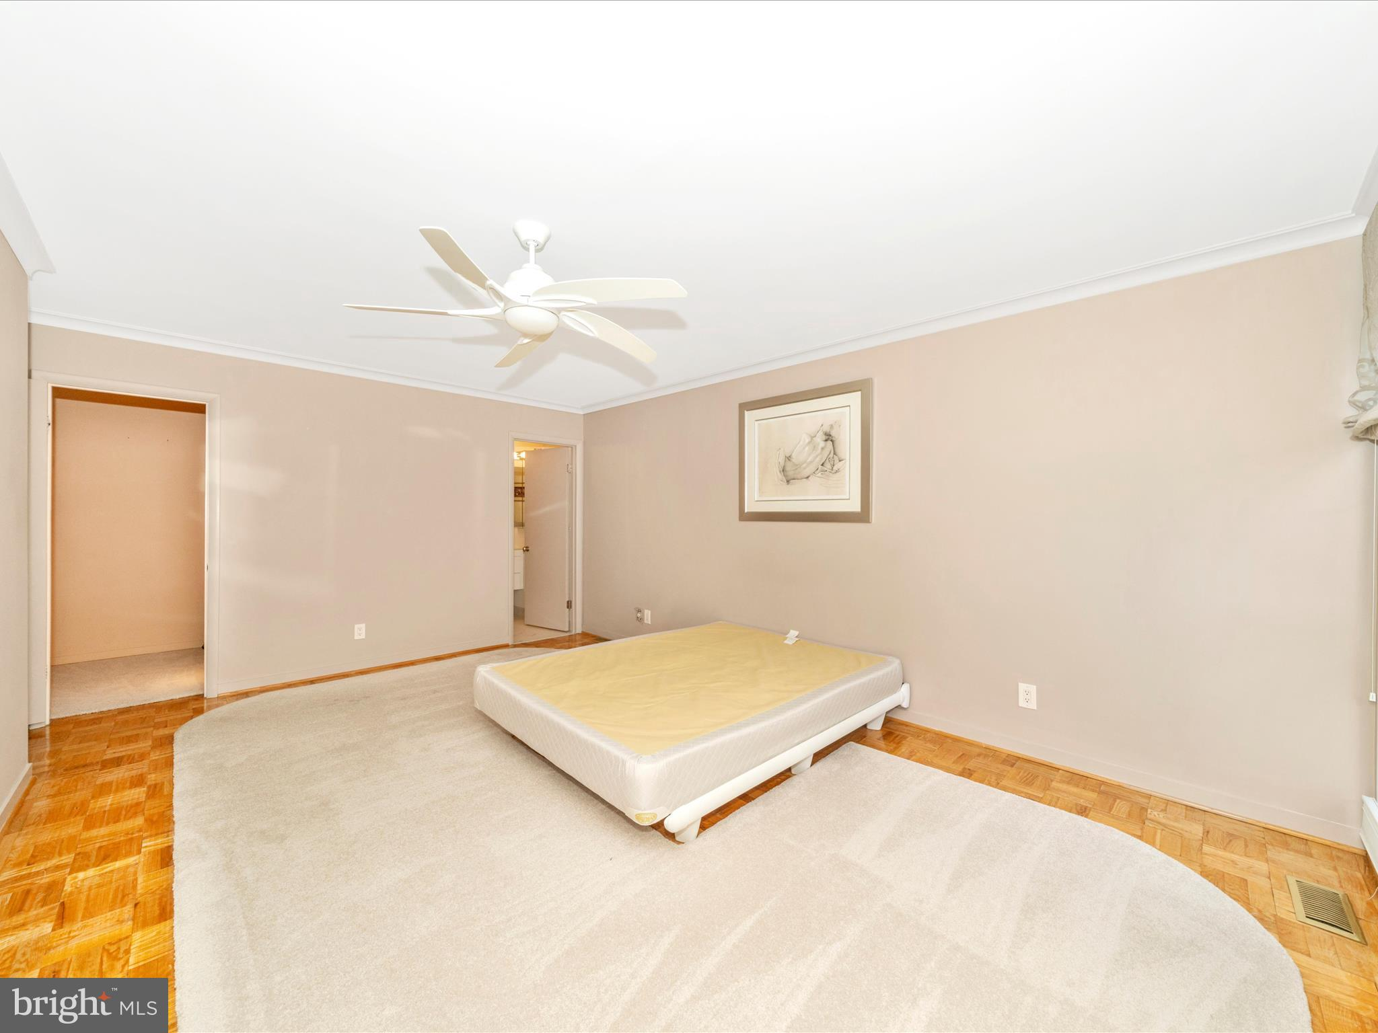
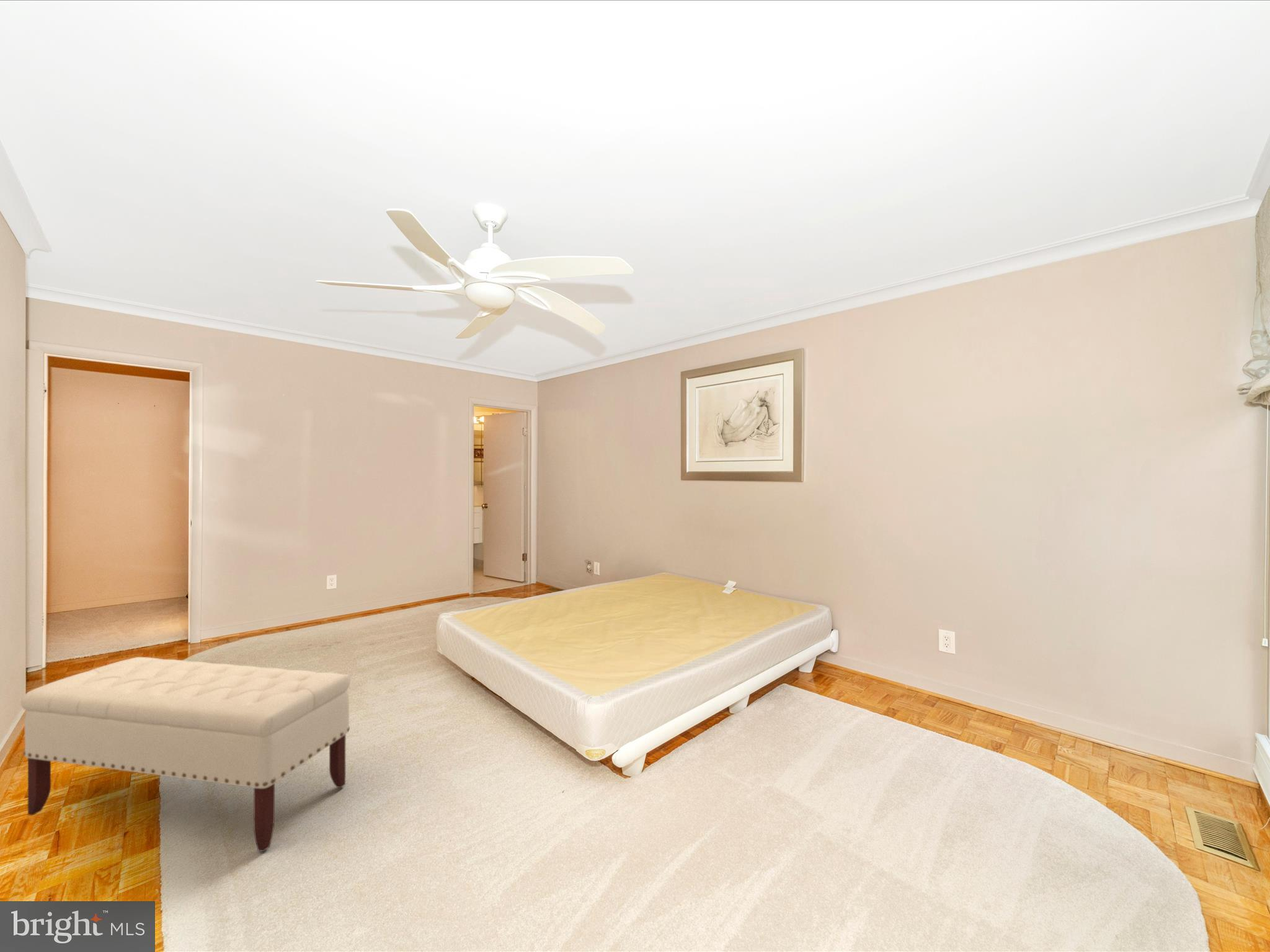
+ bench [20,656,351,852]
